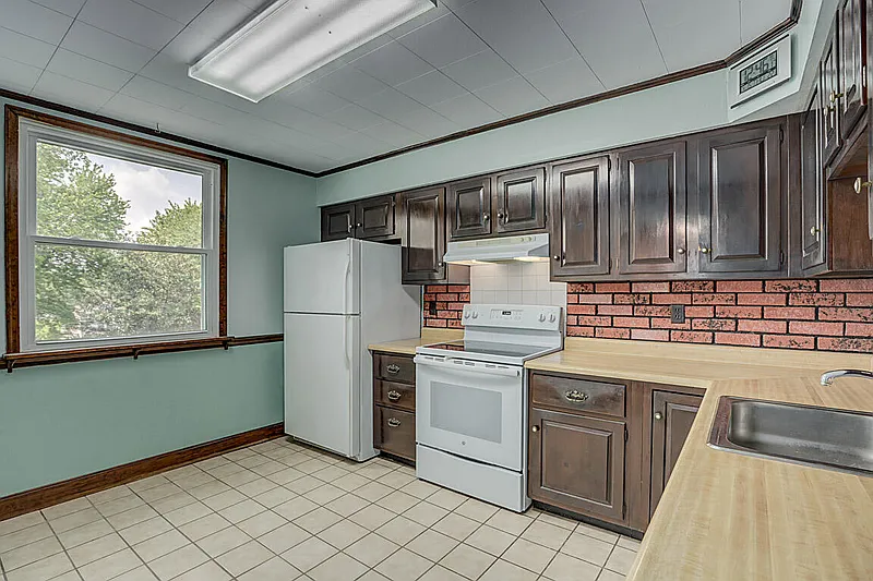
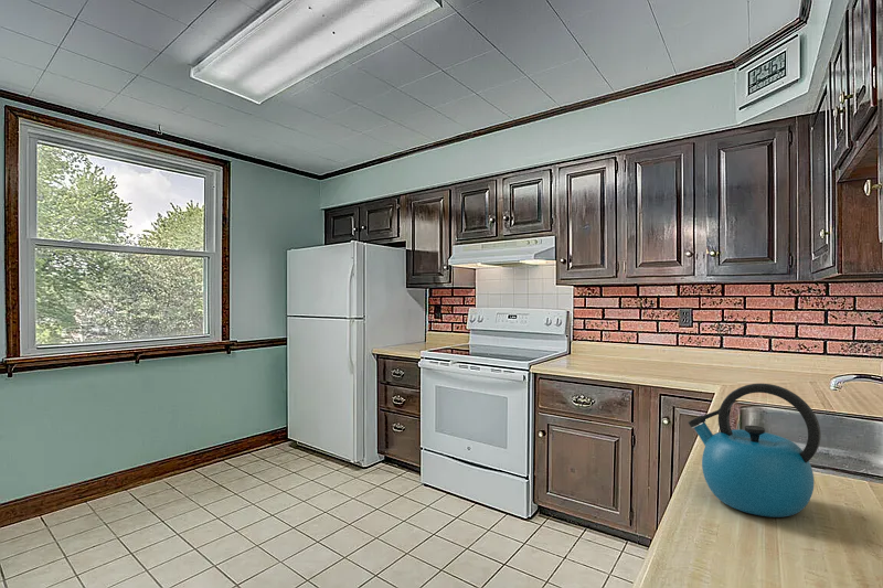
+ kettle [687,383,822,518]
